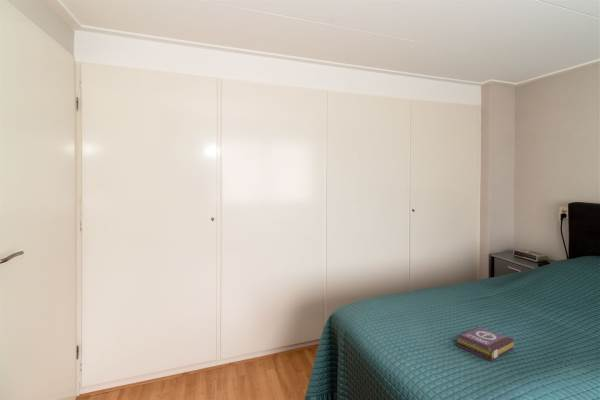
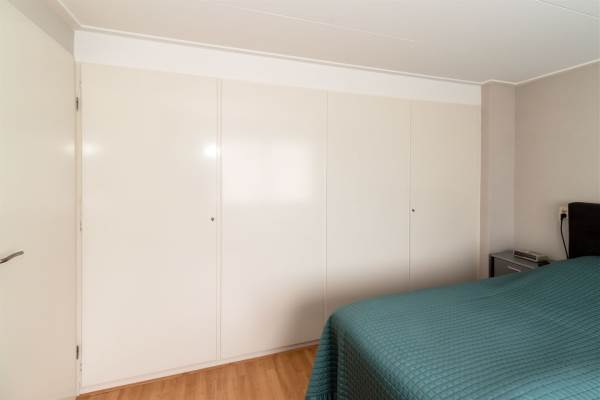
- book [455,326,515,362]
